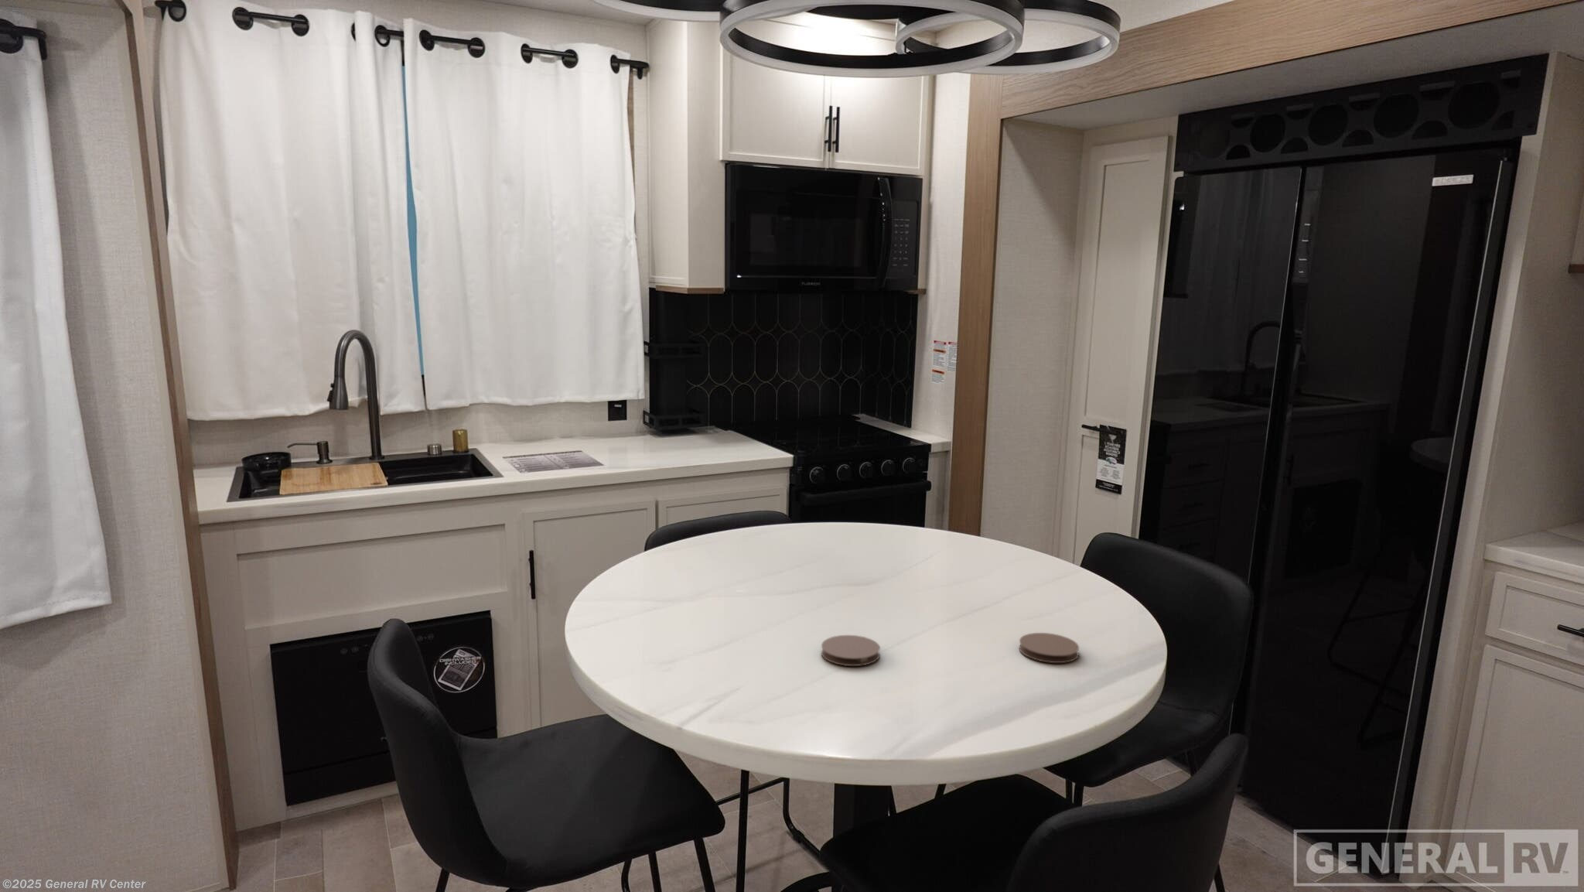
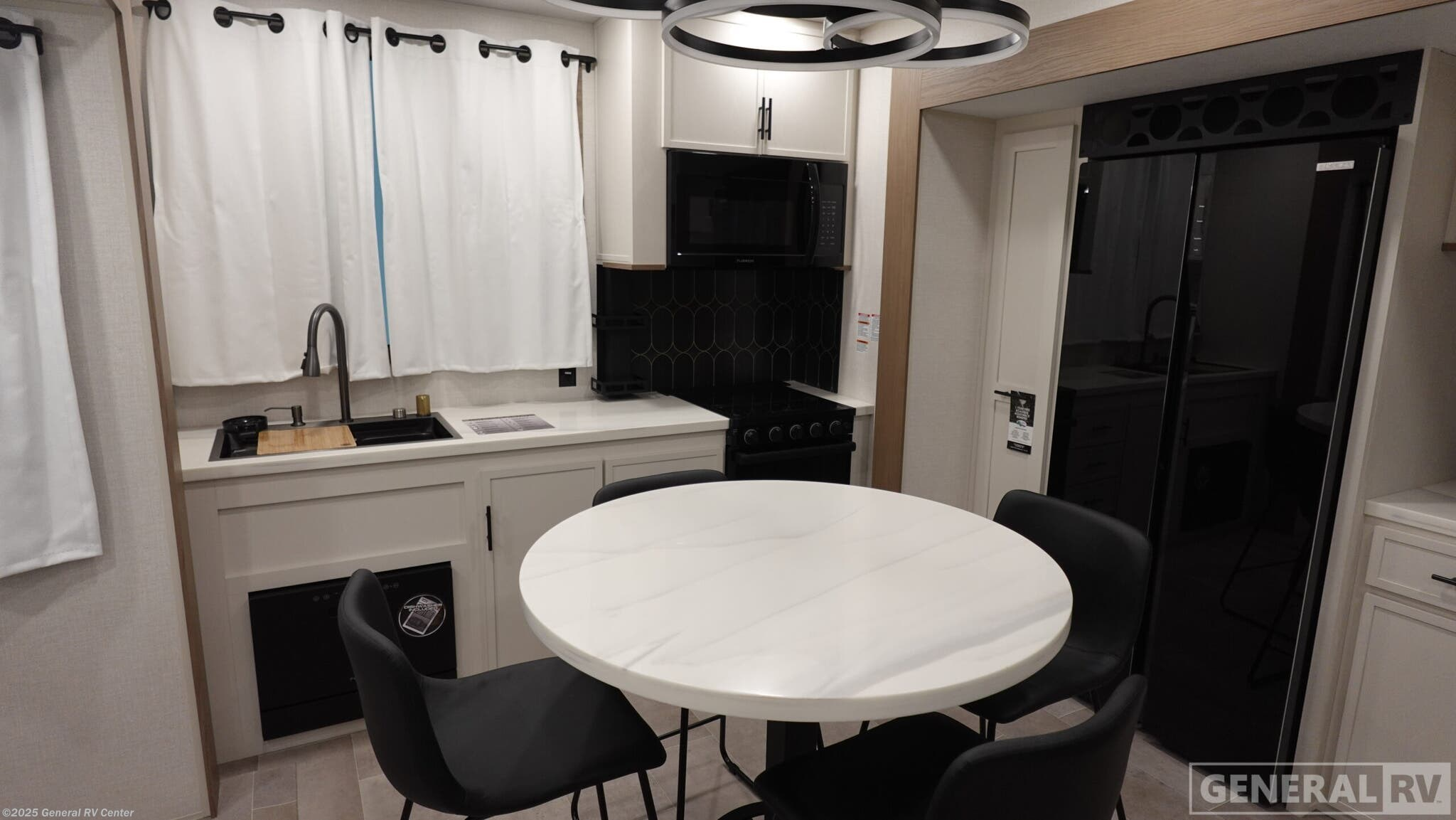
- coaster [820,634,881,667]
- coaster [1018,632,1079,664]
